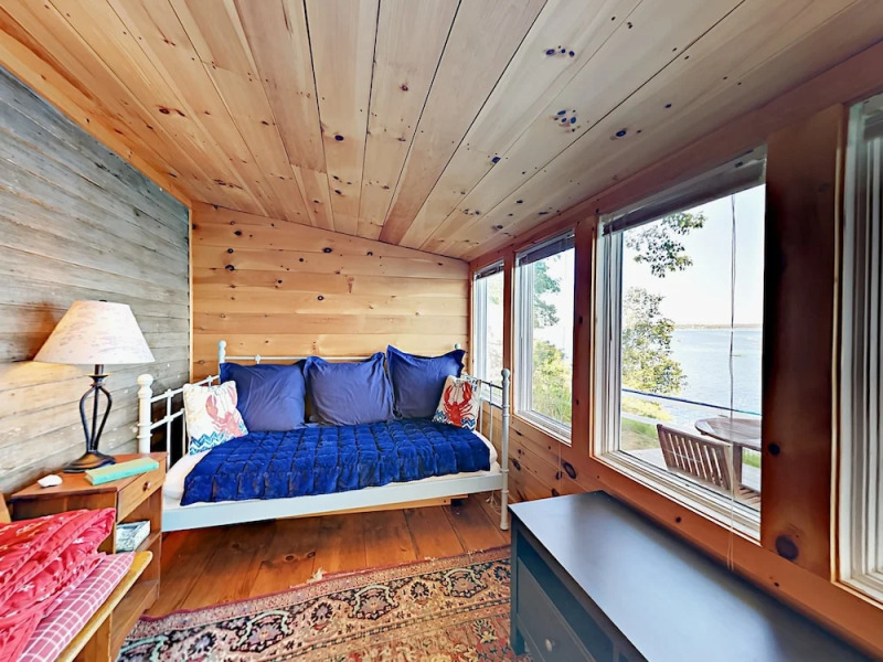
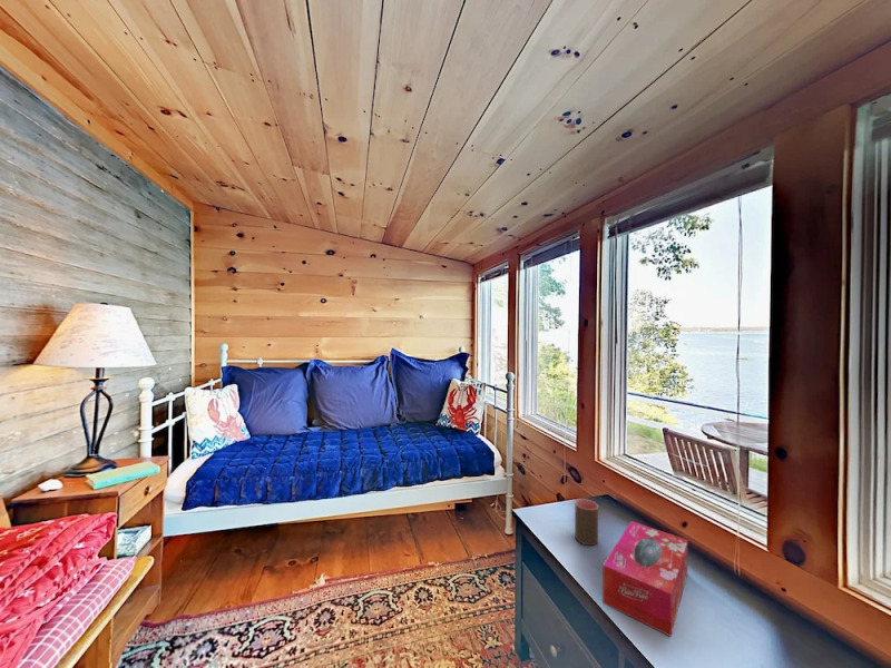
+ cup [574,498,599,547]
+ tissue box [601,520,689,637]
